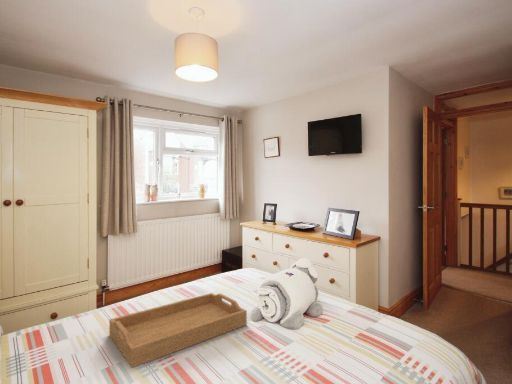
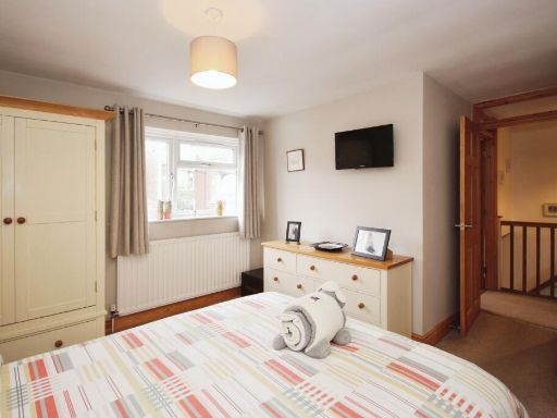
- serving tray [108,292,248,369]
